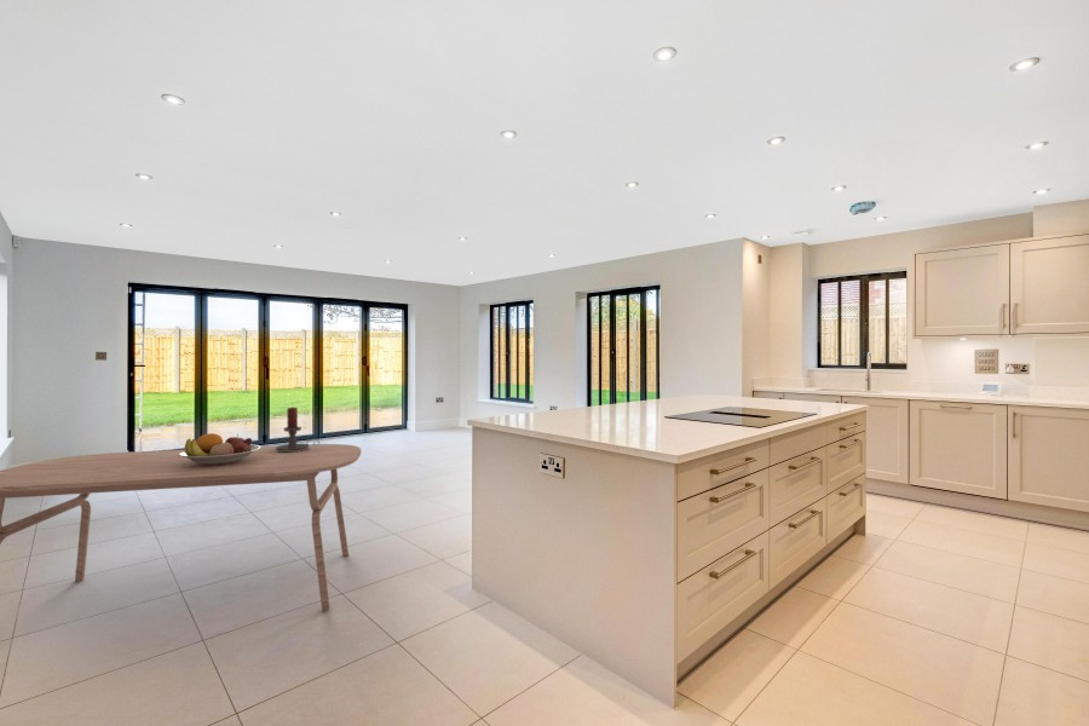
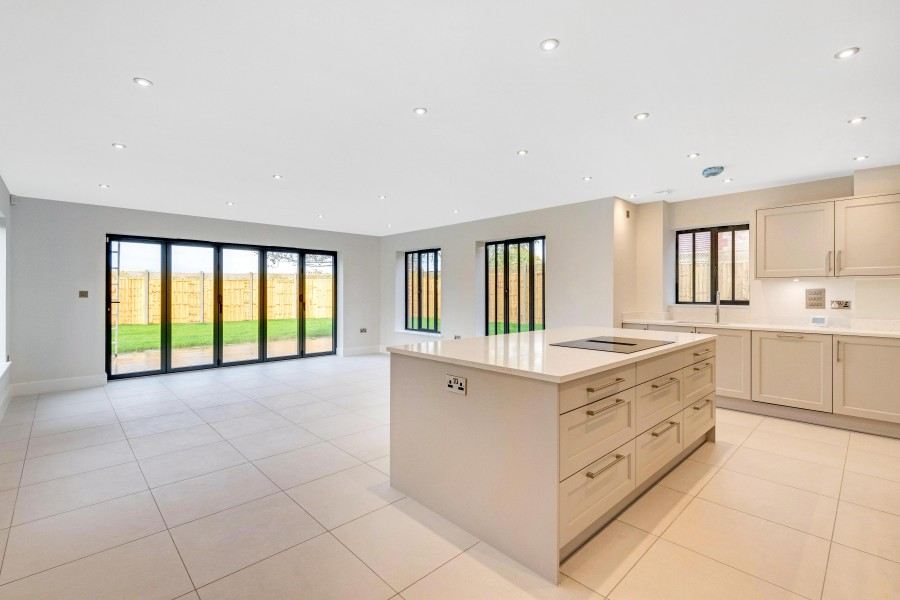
- fruit bowl [178,432,261,466]
- candle holder [275,405,321,451]
- dining table [0,443,362,611]
